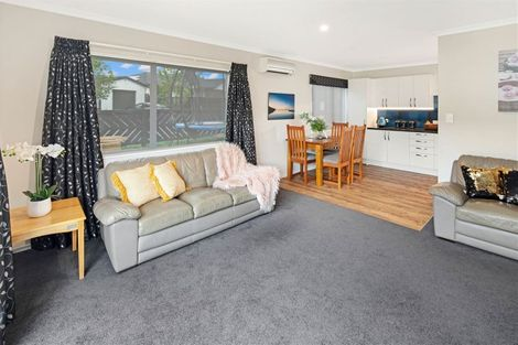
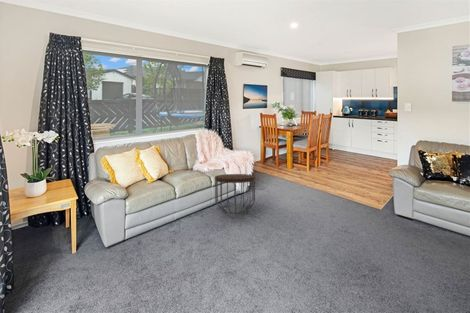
+ side table [214,173,256,215]
